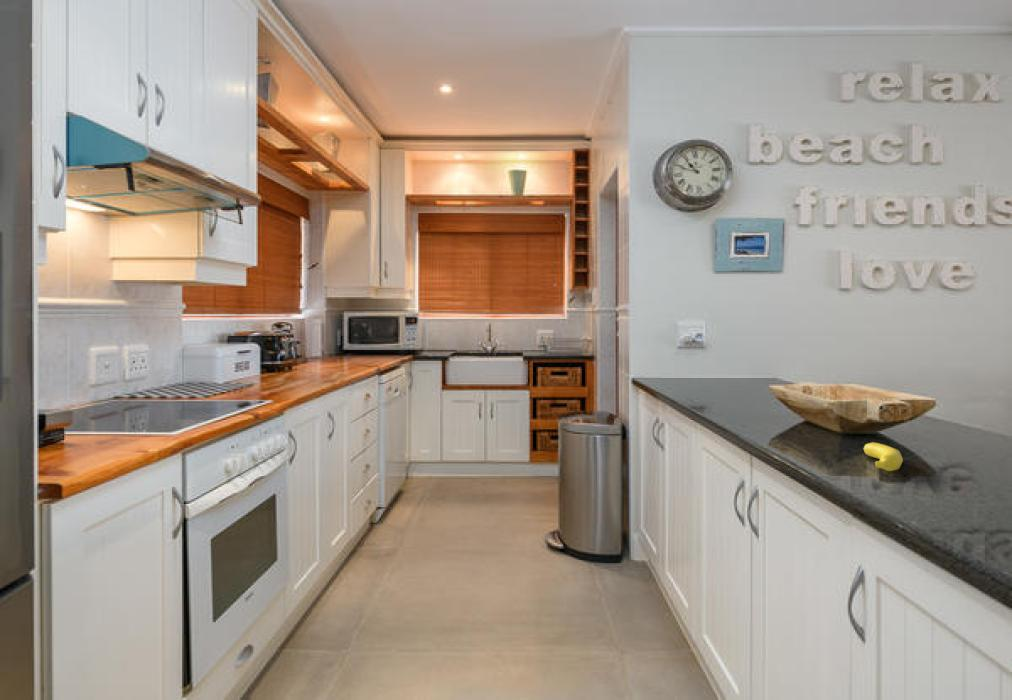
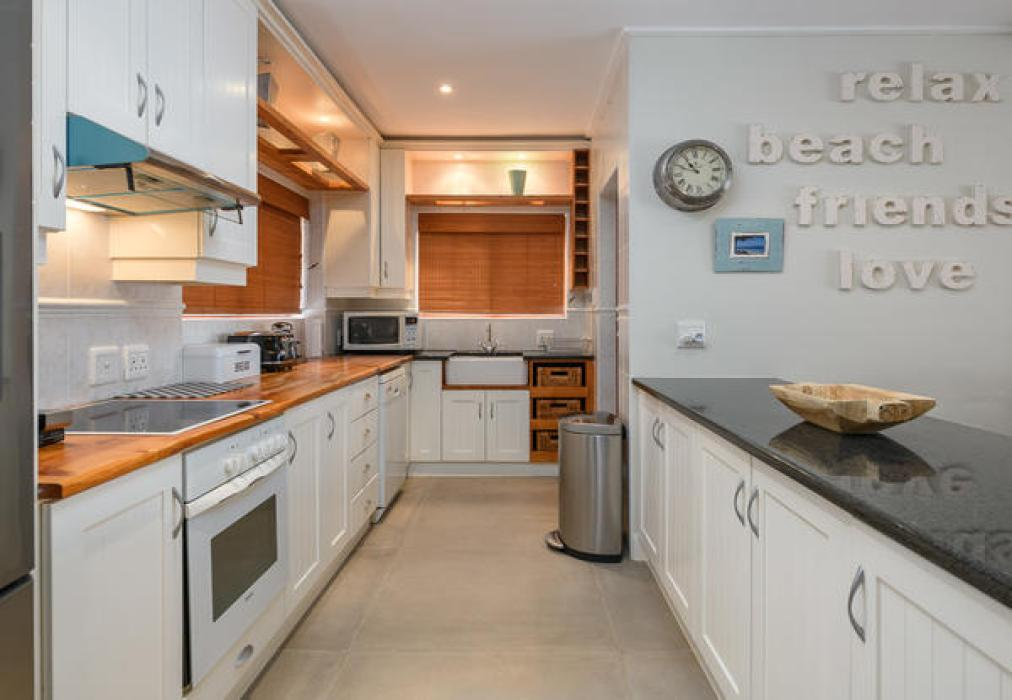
- banana [863,441,904,472]
